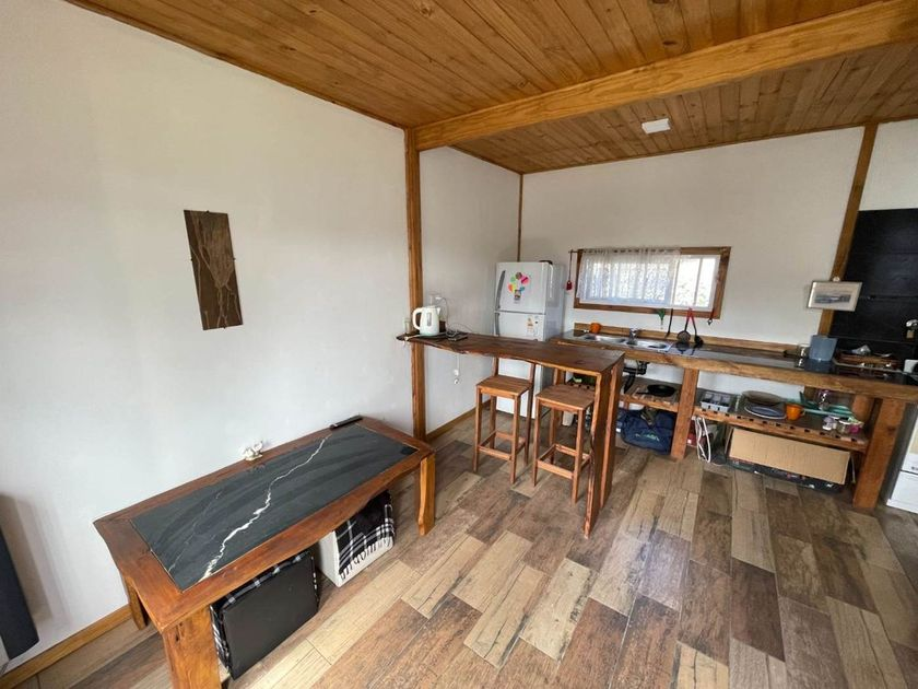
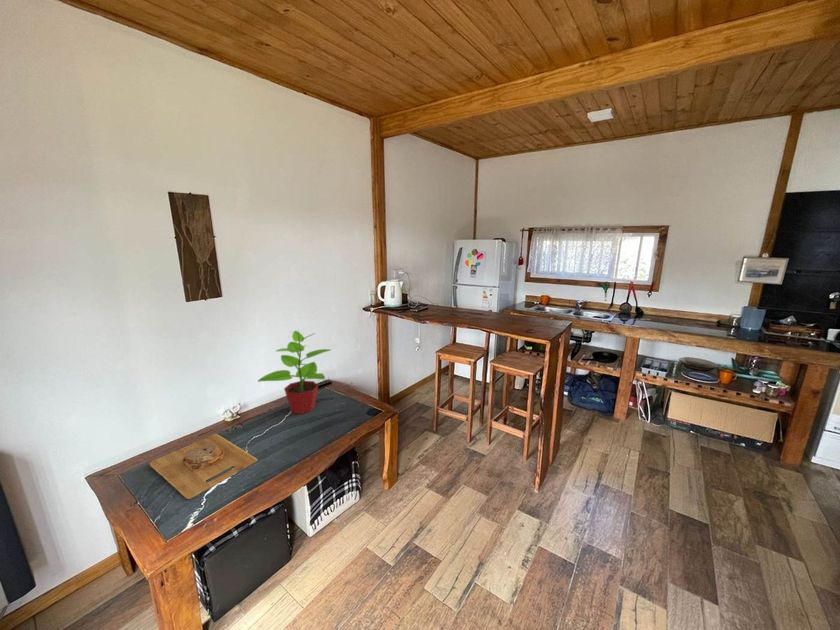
+ cutting board [149,433,258,500]
+ potted plant [257,330,332,415]
